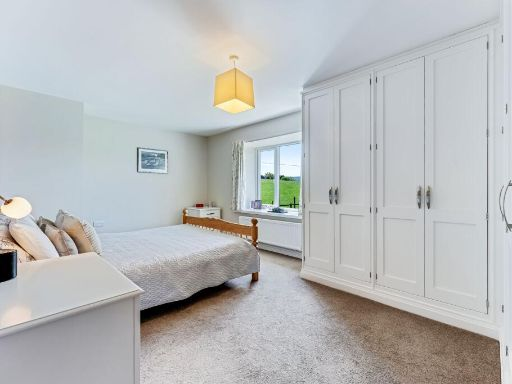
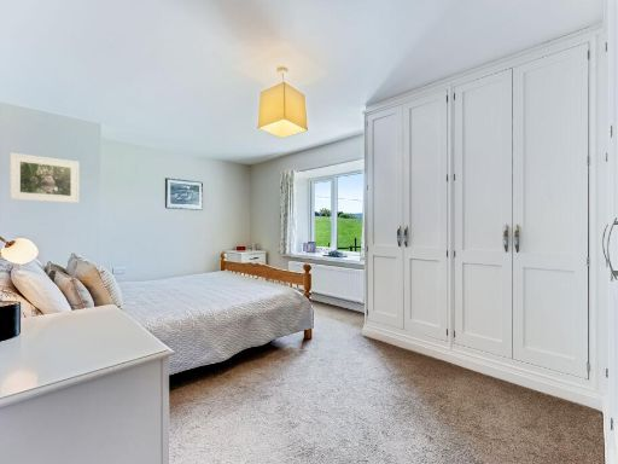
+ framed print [8,152,81,204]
